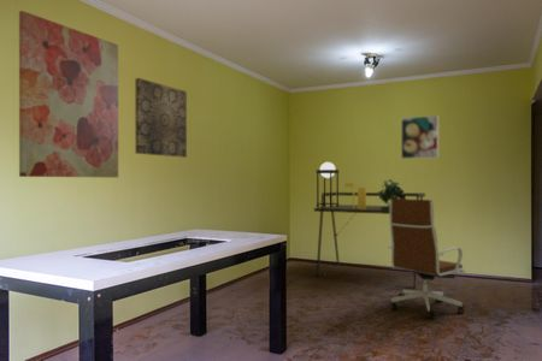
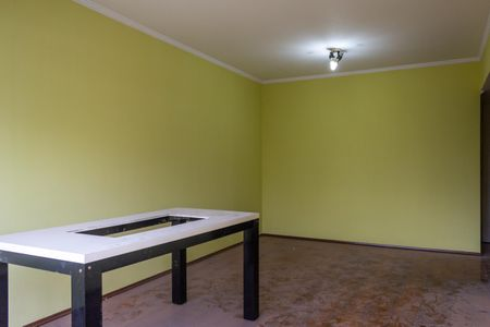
- letter holder [343,182,367,209]
- wall art [134,77,188,159]
- table lamp [316,160,341,208]
- wall art [18,10,119,178]
- office chair [387,197,466,320]
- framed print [400,114,440,160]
- potted plant [377,177,407,211]
- desk [312,191,426,289]
